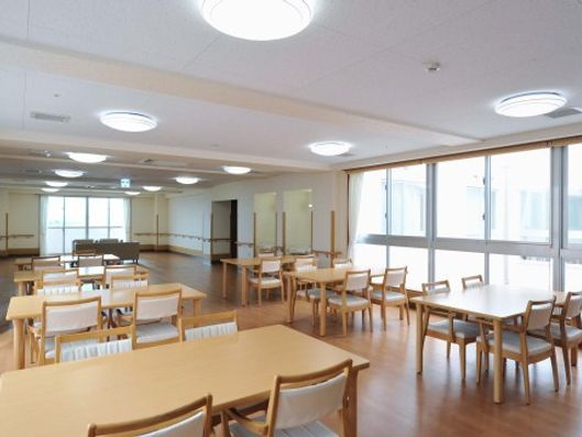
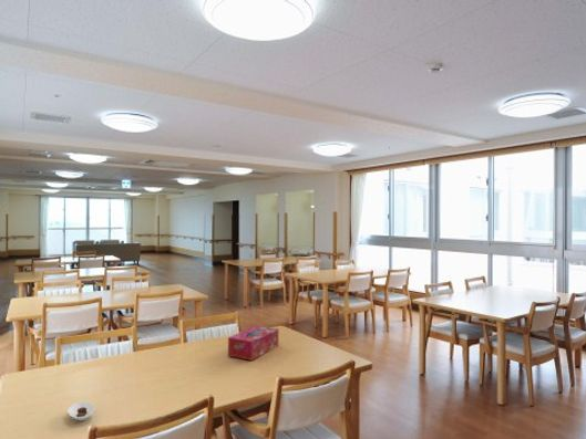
+ saucer [66,400,96,421]
+ tissue box [227,325,279,362]
